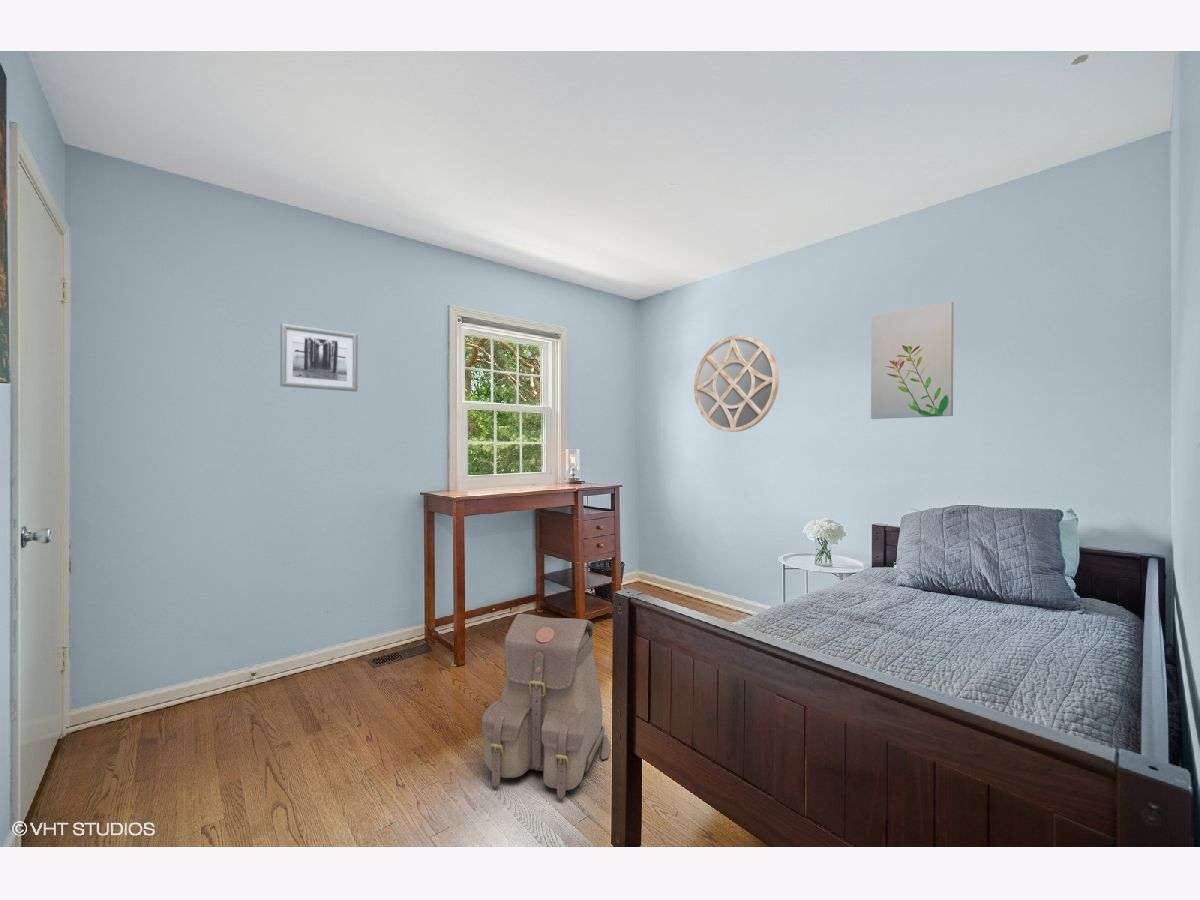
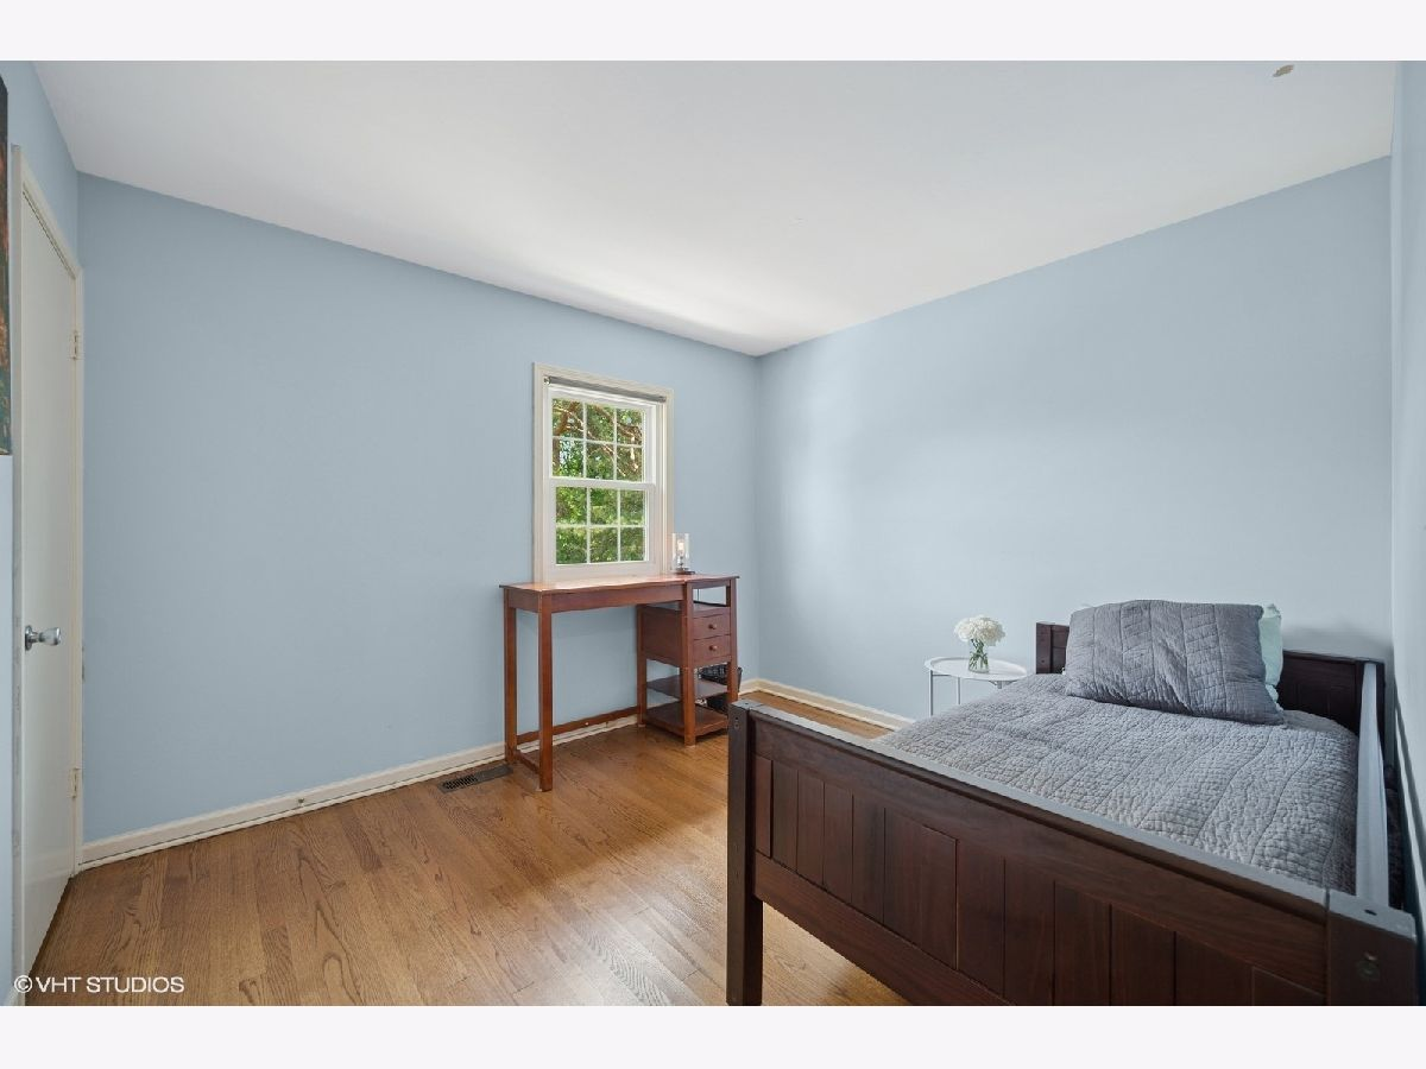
- wall art [870,301,955,420]
- wall art [279,323,359,393]
- home mirror [693,334,780,433]
- backpack [481,613,611,800]
